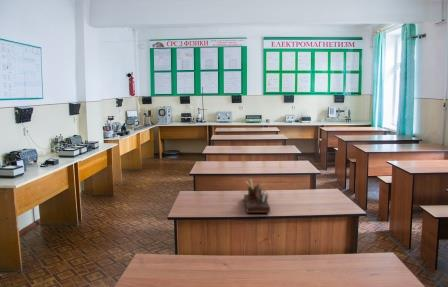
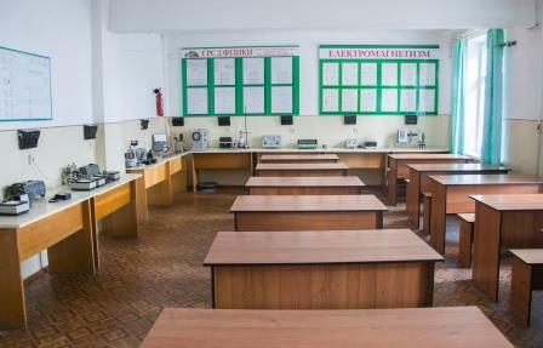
- desk organizer [243,178,271,214]
